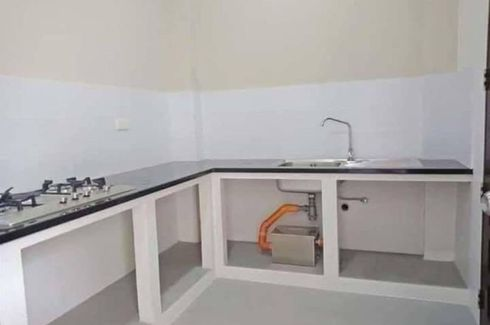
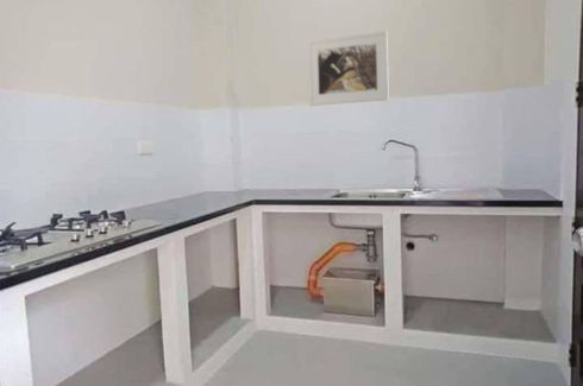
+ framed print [306,30,390,107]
